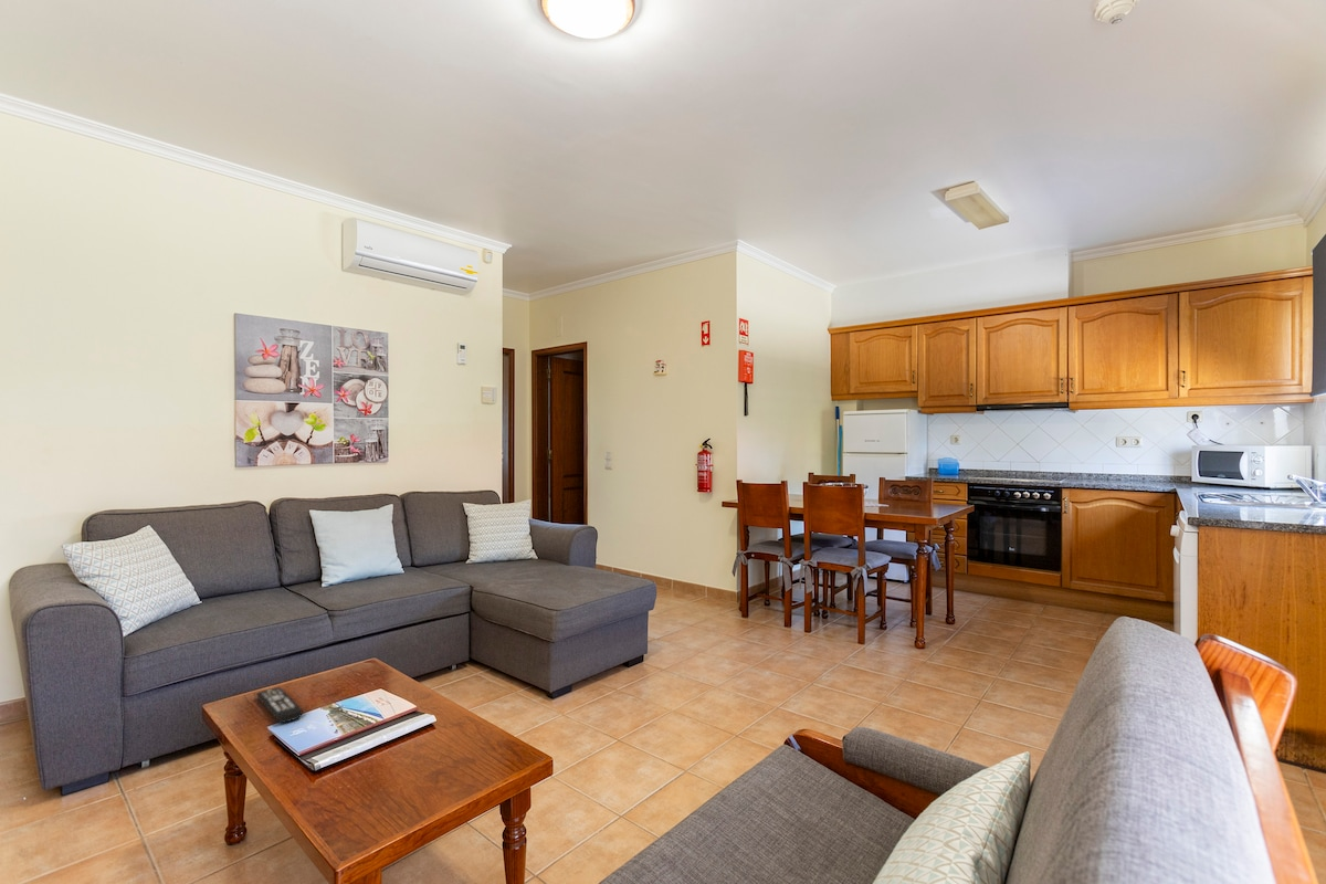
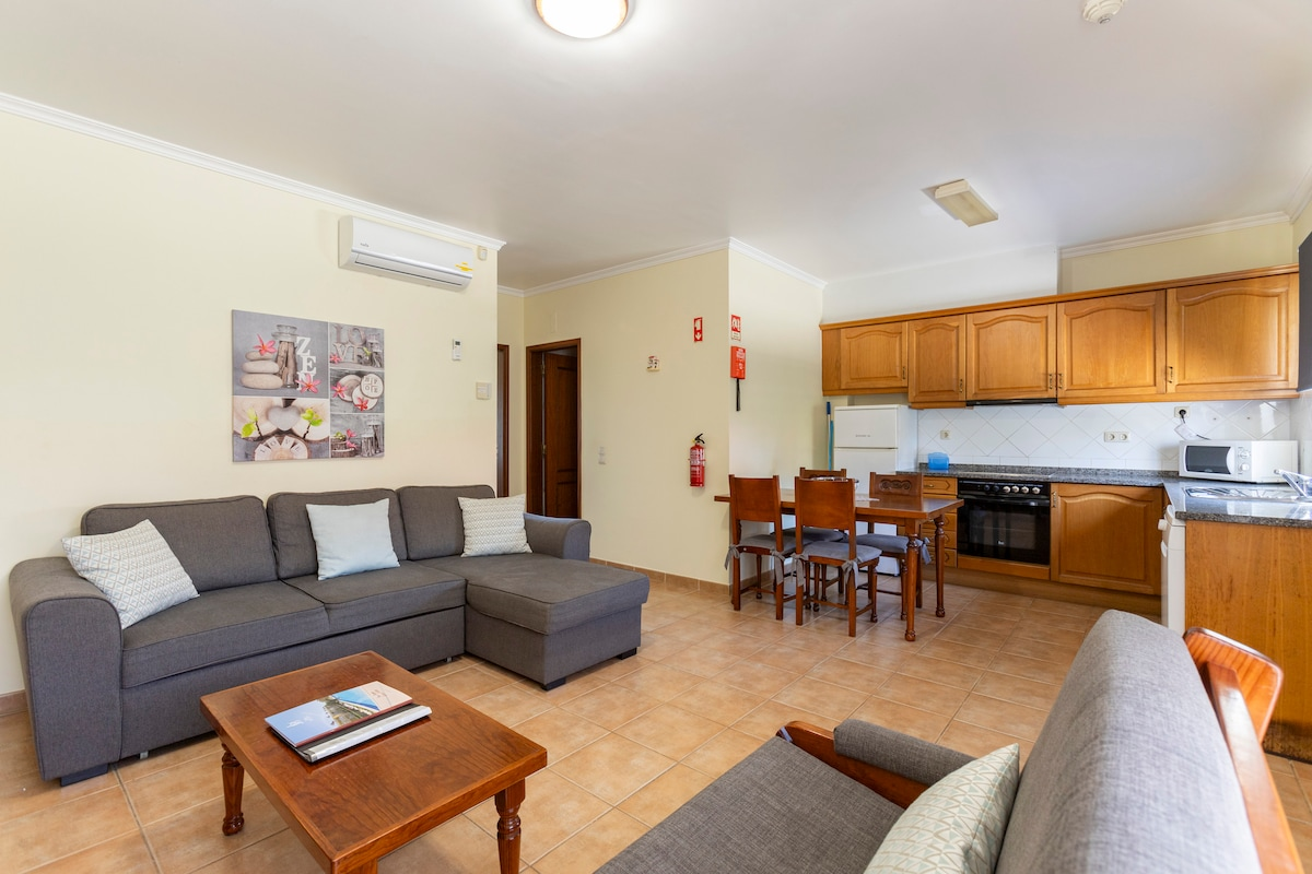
- remote control [255,686,304,724]
